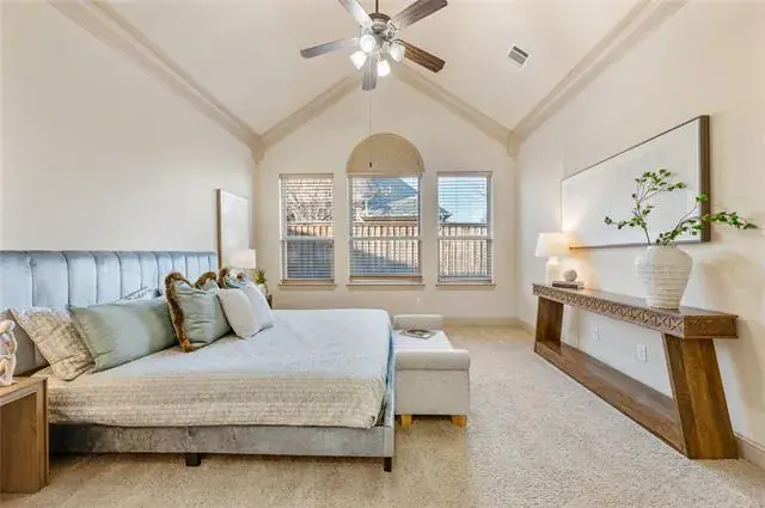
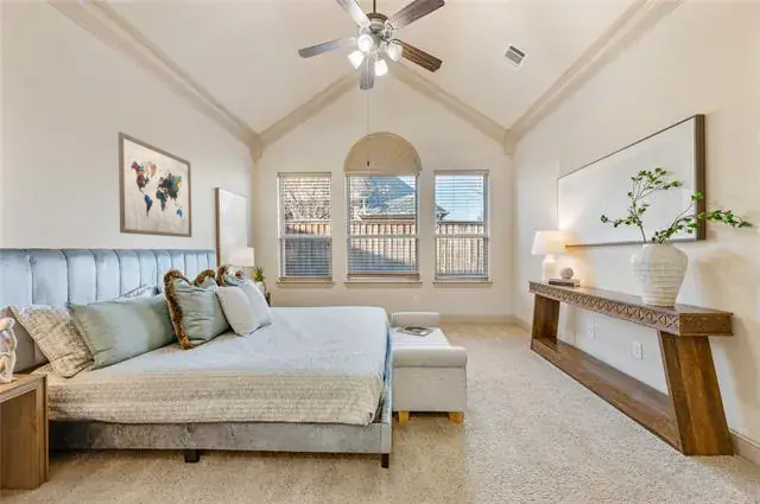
+ wall art [118,130,194,238]
